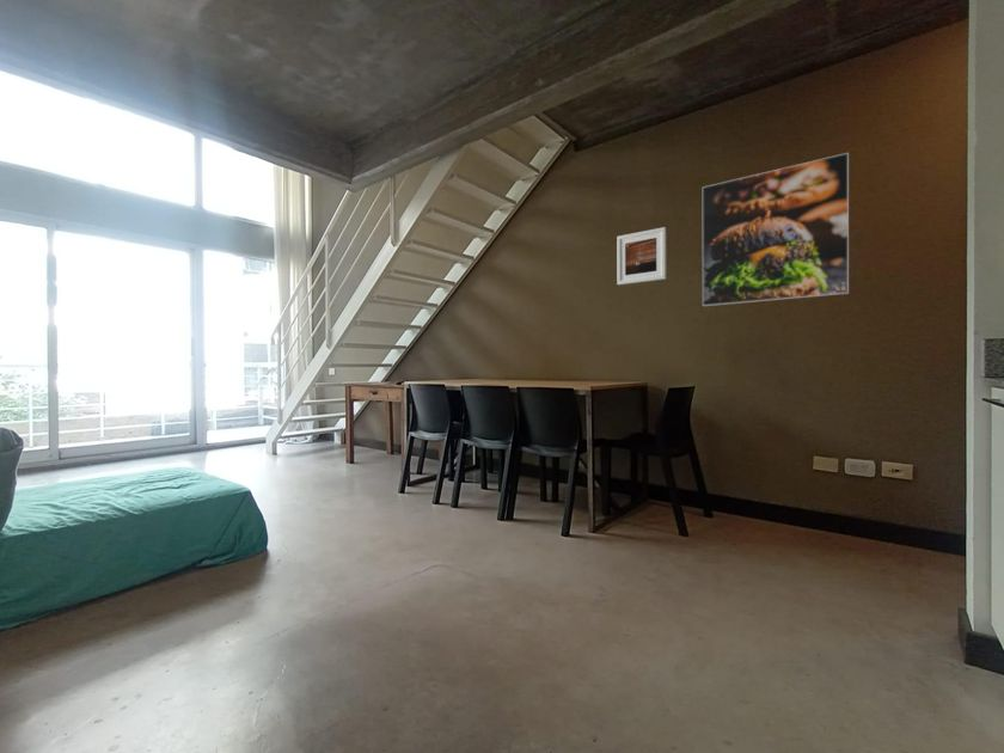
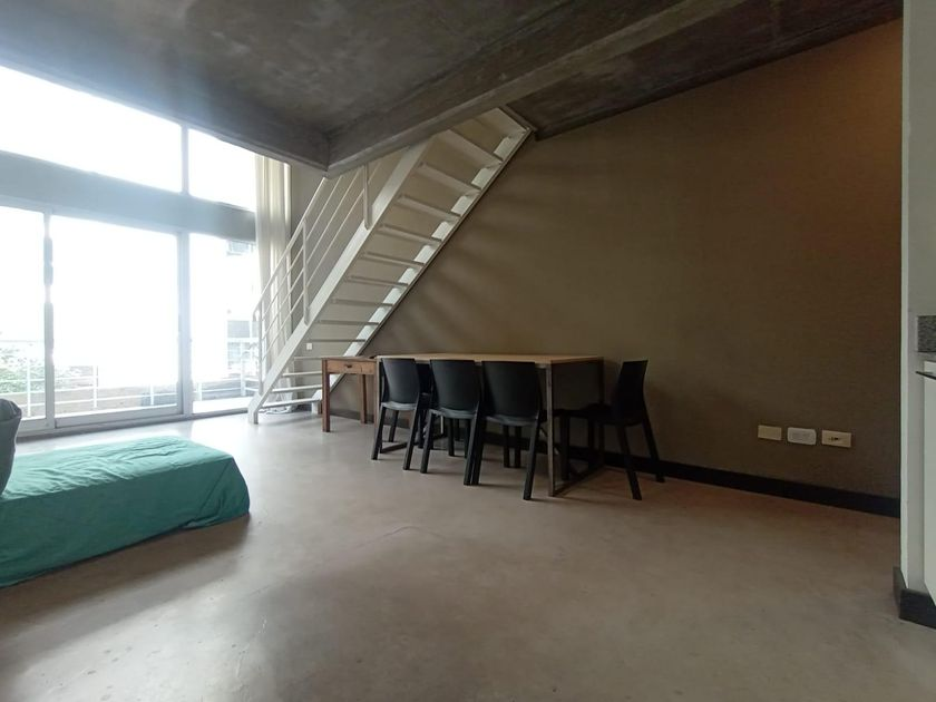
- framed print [702,152,850,307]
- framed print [616,226,667,286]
